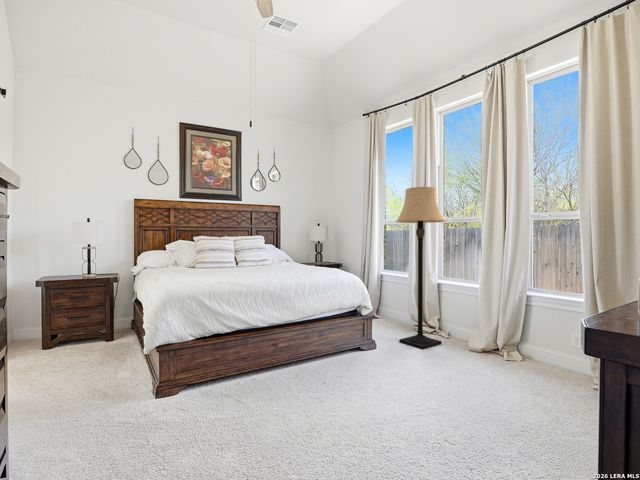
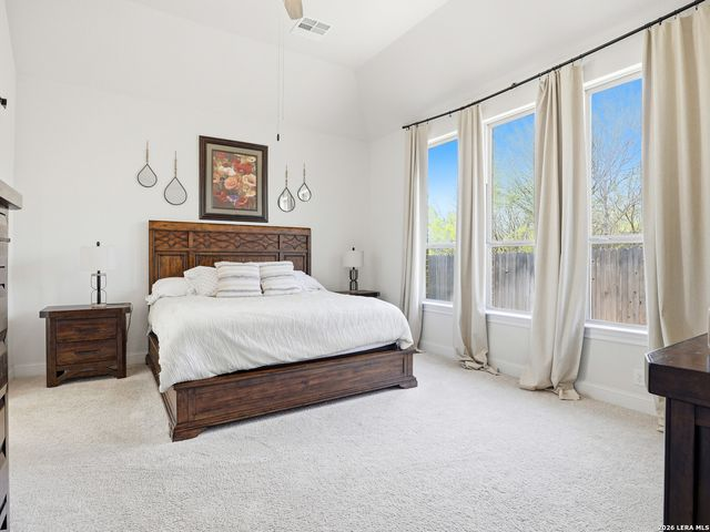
- lamp [395,186,447,350]
